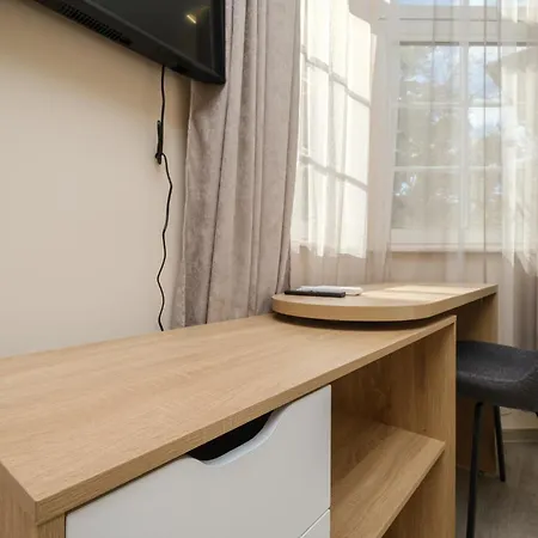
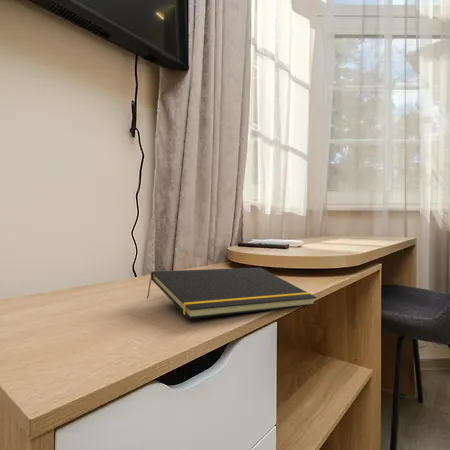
+ notepad [146,267,317,320]
